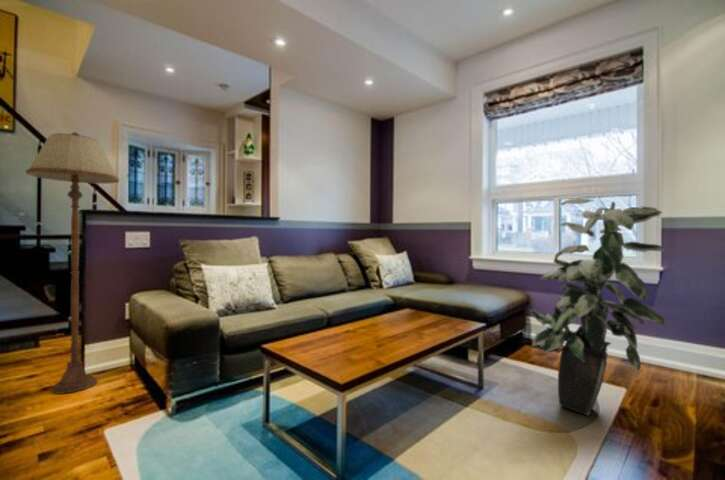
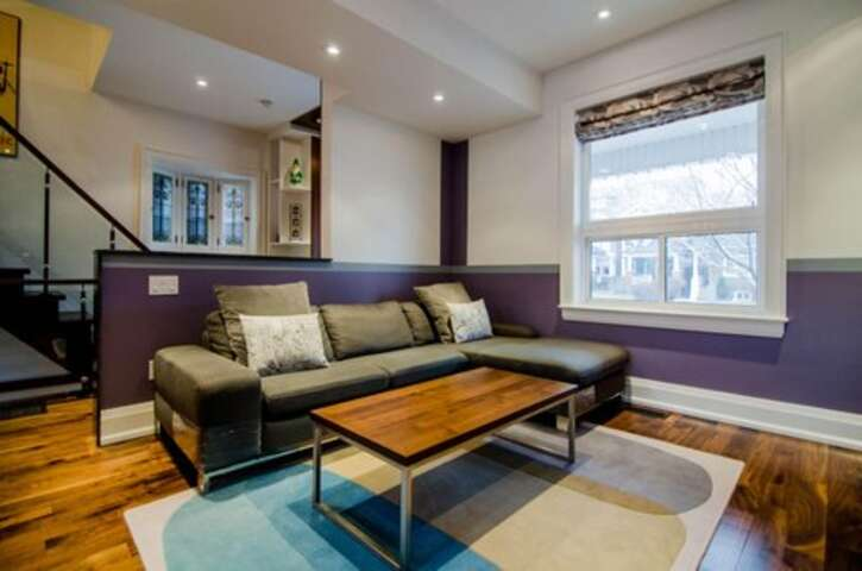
- floor lamp [25,131,120,395]
- indoor plant [528,197,667,417]
